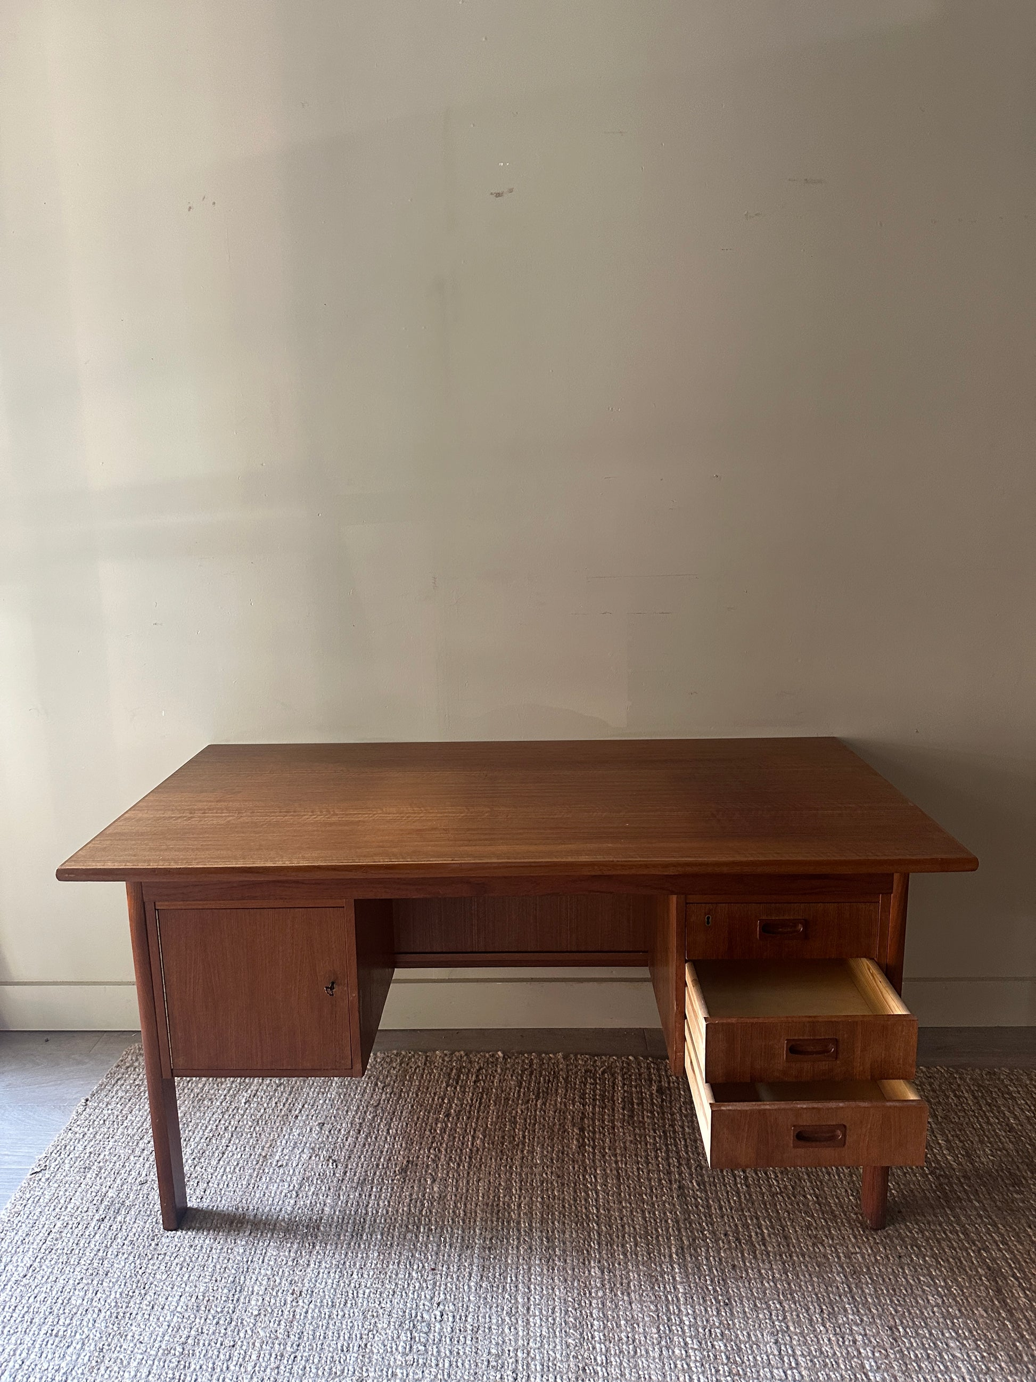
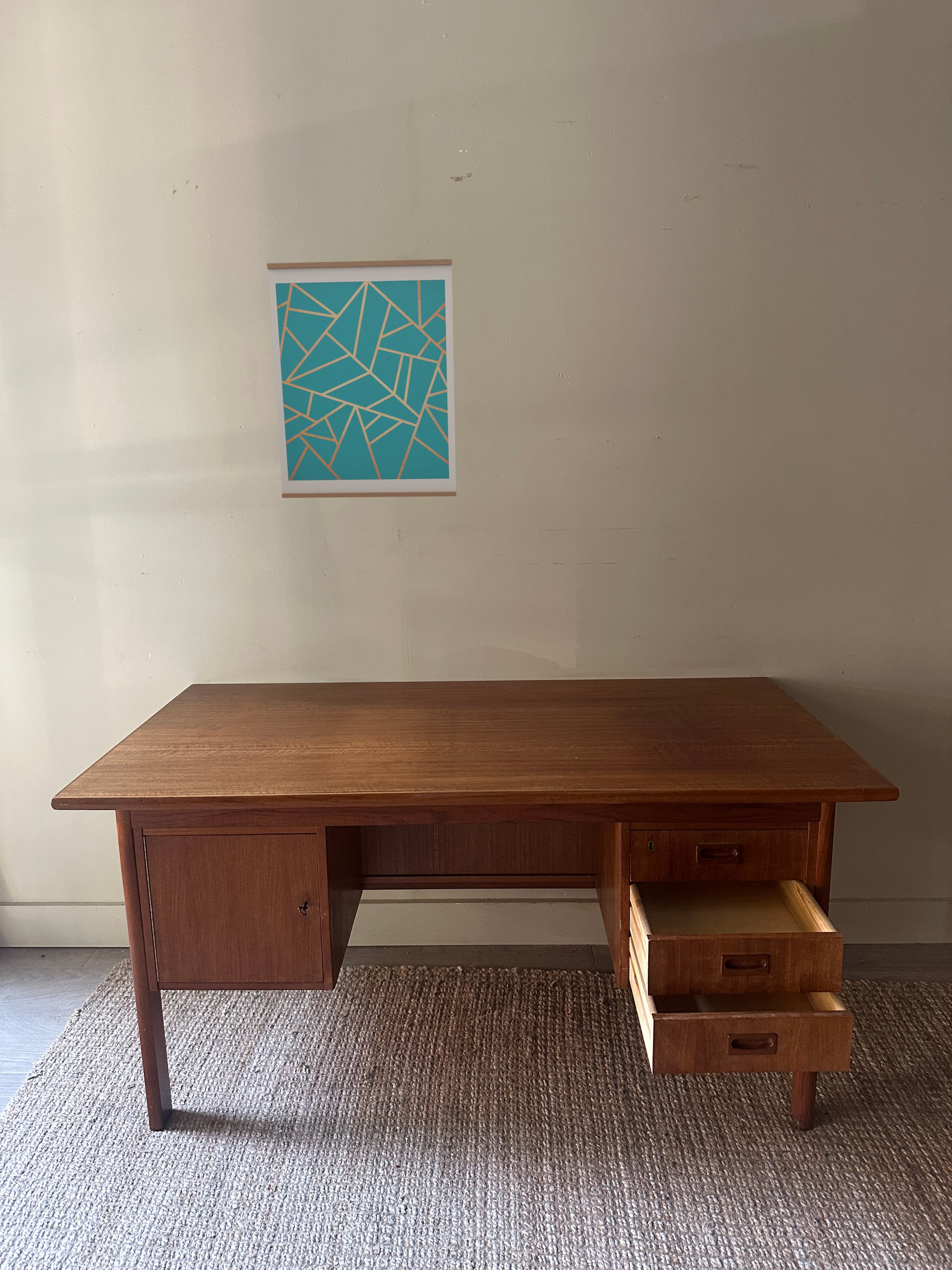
+ wall art [266,258,457,498]
